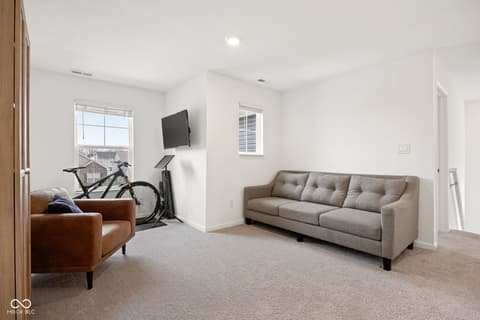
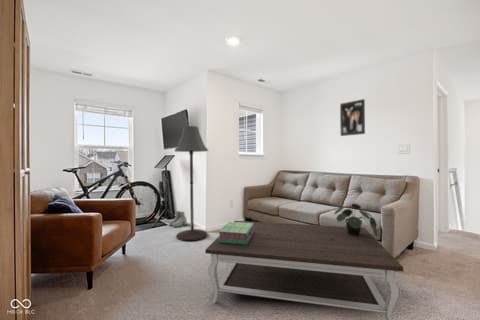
+ floor lamp [173,125,210,242]
+ stack of books [217,221,255,244]
+ wall art [339,98,366,137]
+ boots [168,210,187,228]
+ coffee table [204,220,404,320]
+ potted plant [333,203,378,237]
